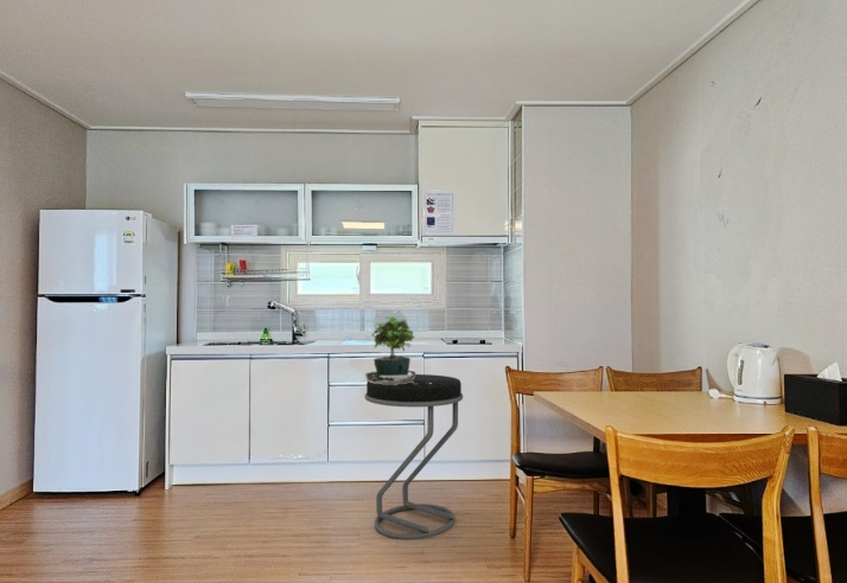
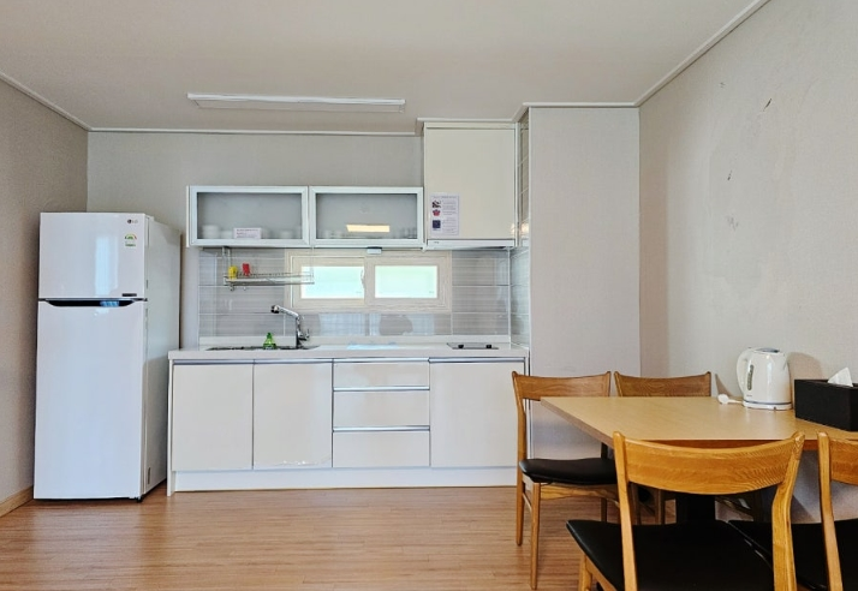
- stool [363,373,464,540]
- potted plant [364,314,432,385]
